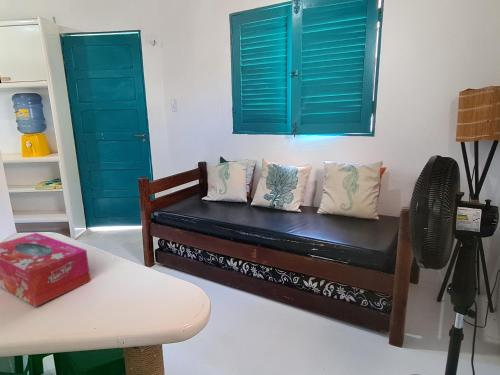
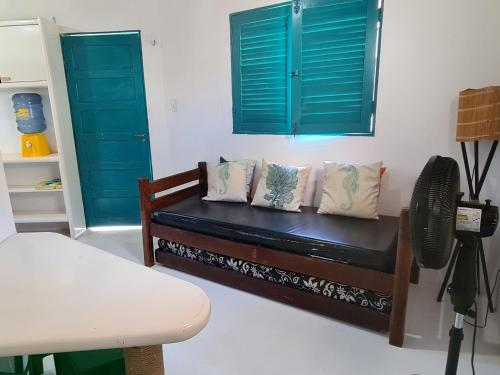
- tissue box [0,232,92,308]
